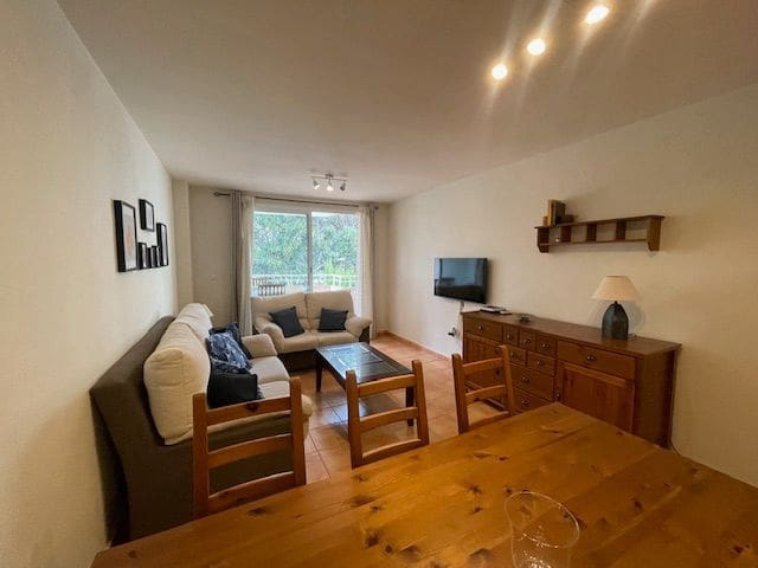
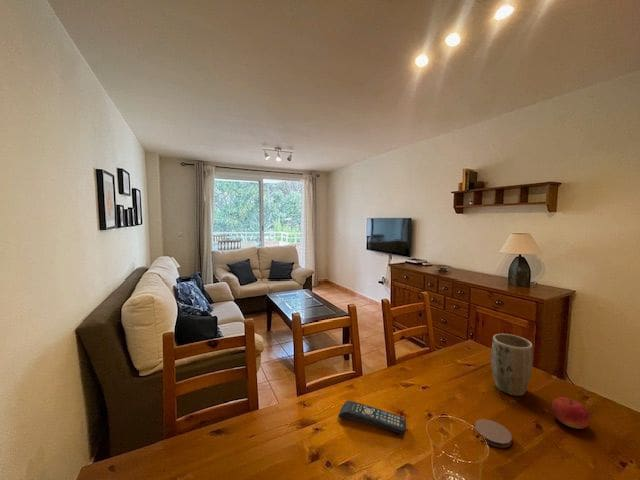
+ coaster [474,418,513,448]
+ fruit [551,396,591,430]
+ remote control [337,400,407,435]
+ plant pot [490,333,534,397]
